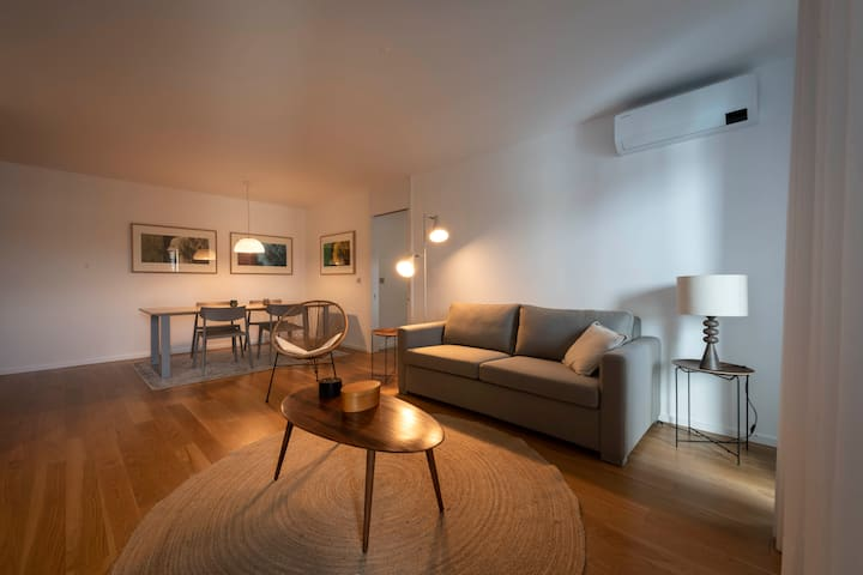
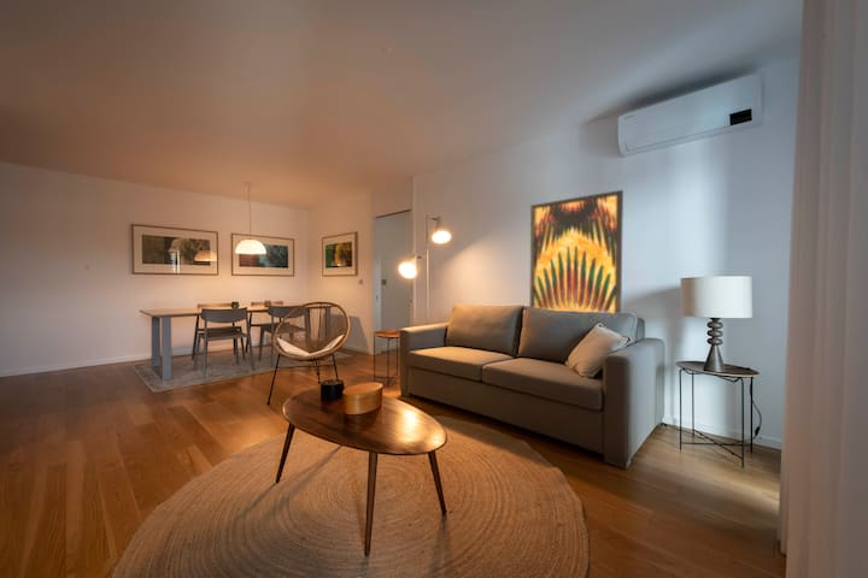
+ wall art [528,189,624,314]
